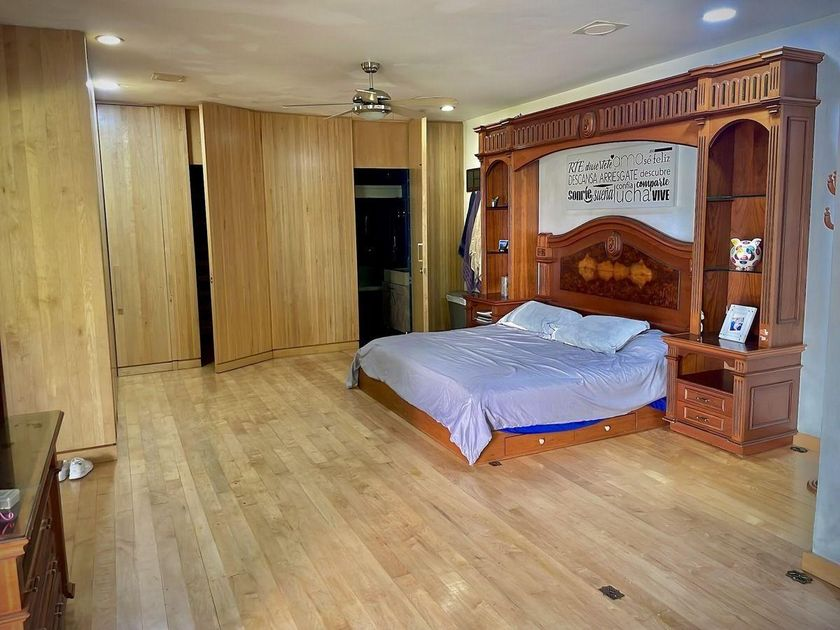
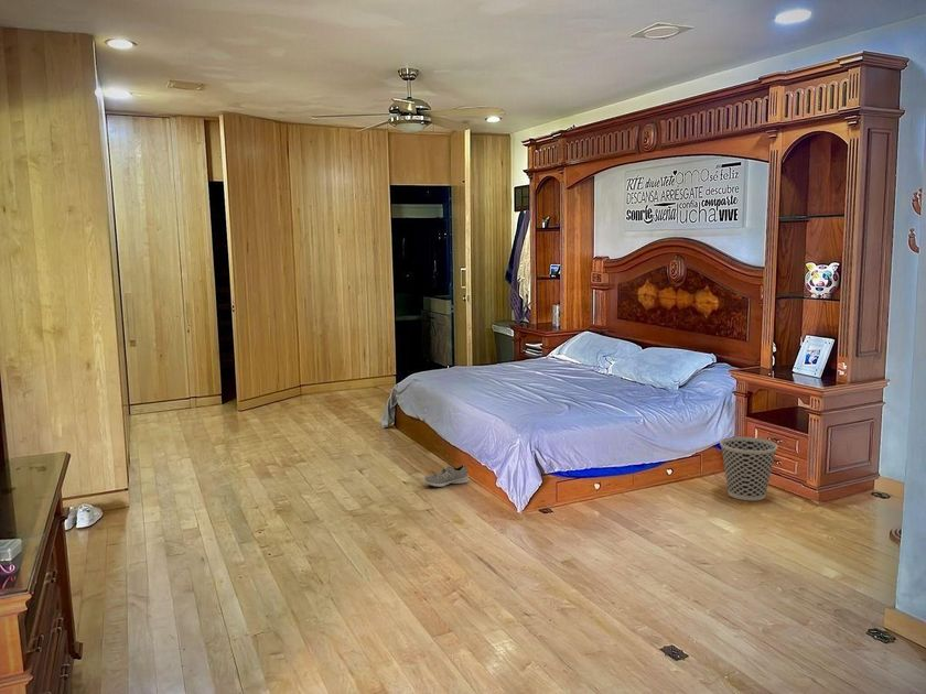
+ sneaker [422,464,470,488]
+ wastebasket [719,436,778,502]
